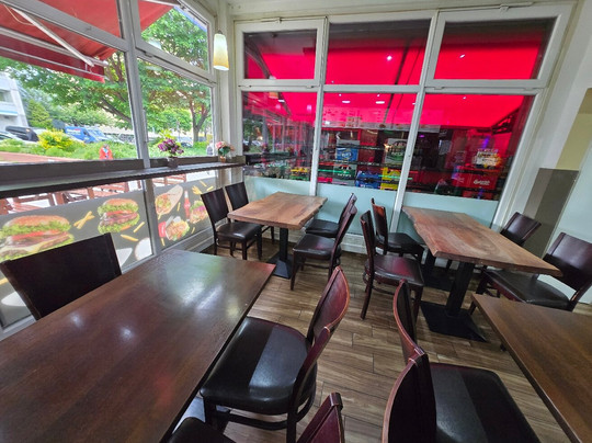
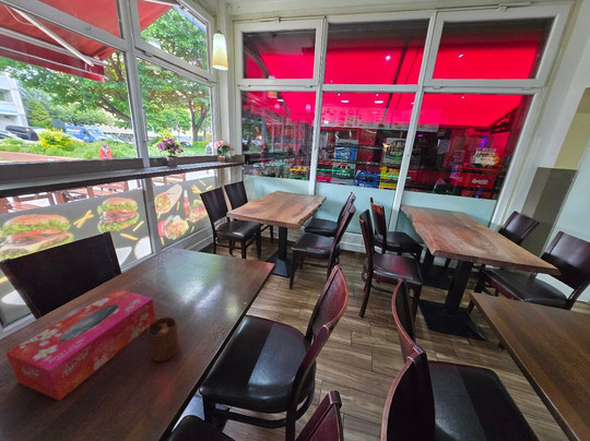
+ tissue box [4,288,156,402]
+ cup [146,315,180,362]
